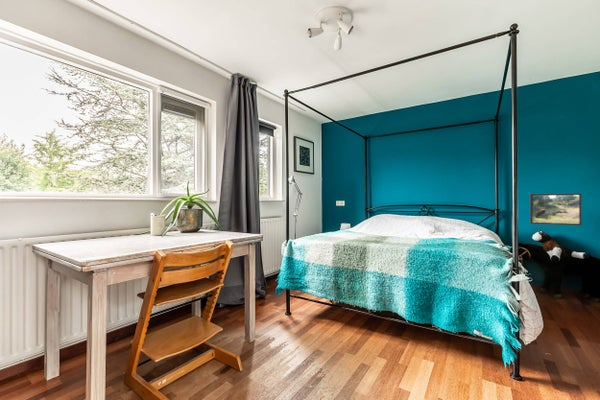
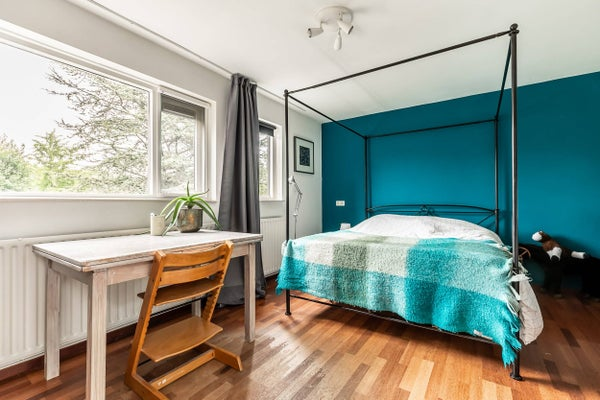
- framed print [529,192,583,226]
